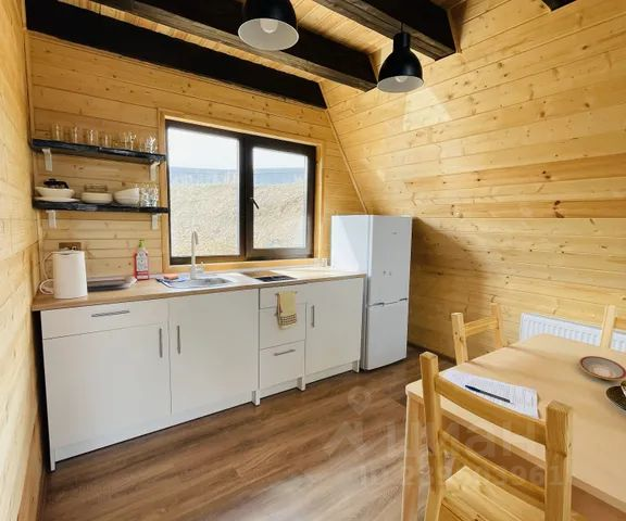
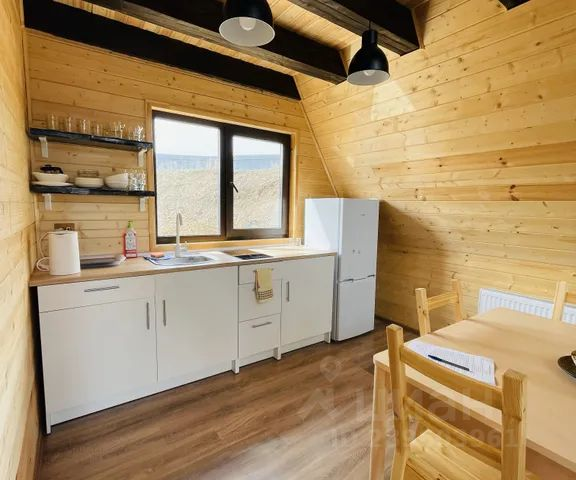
- plate [578,355,626,381]
